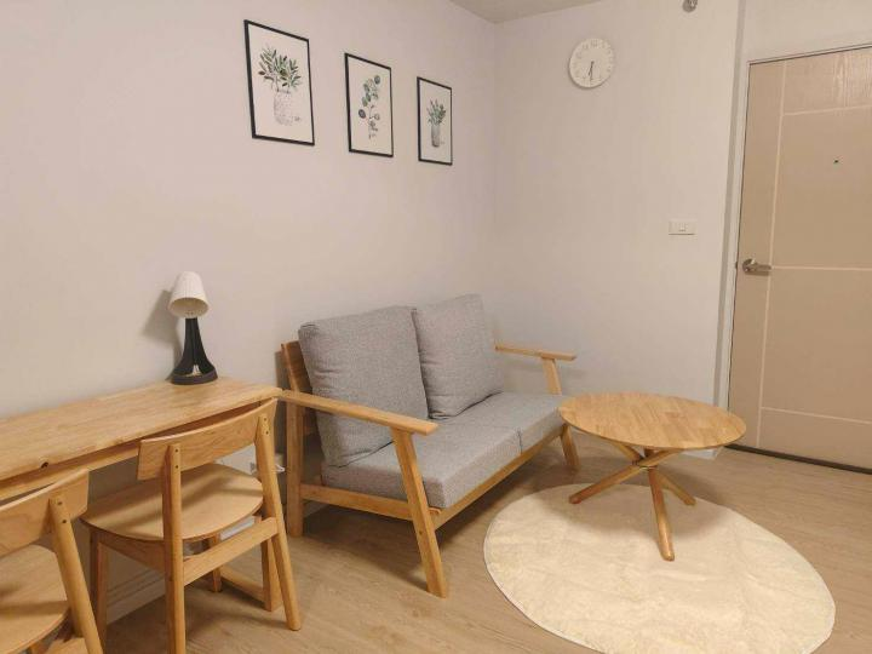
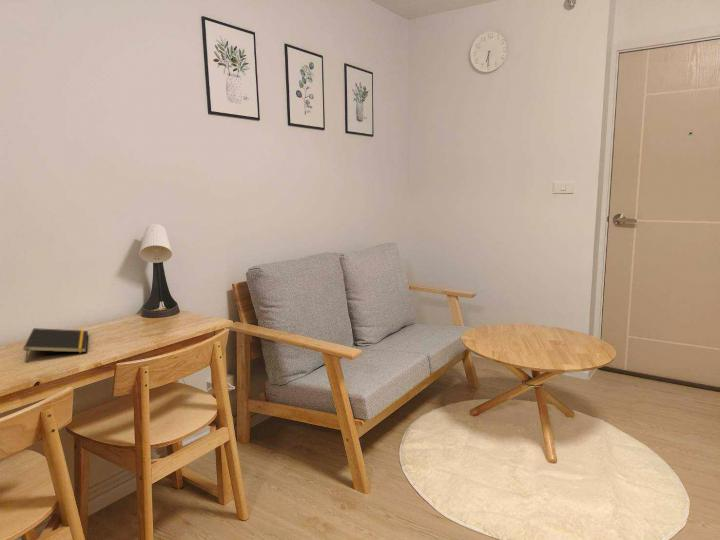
+ notepad [23,327,89,362]
